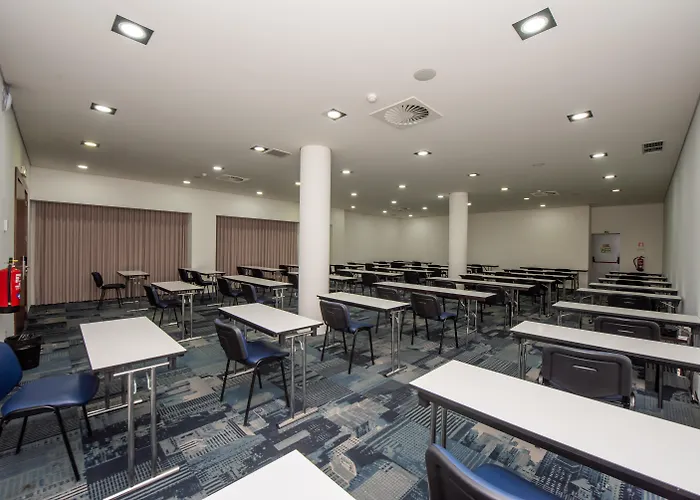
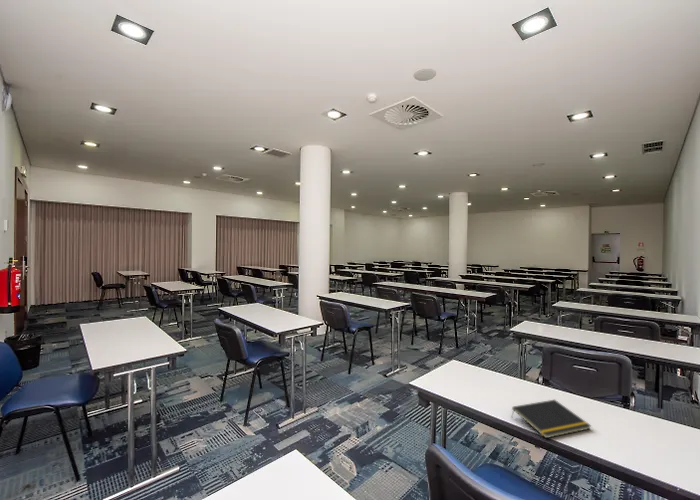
+ notepad [510,399,592,439]
